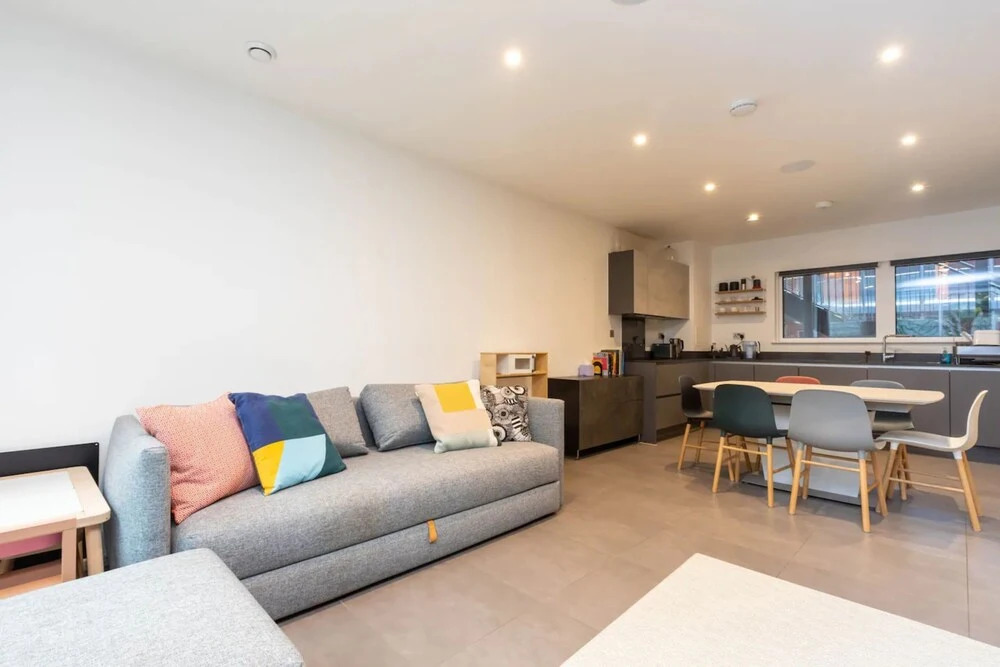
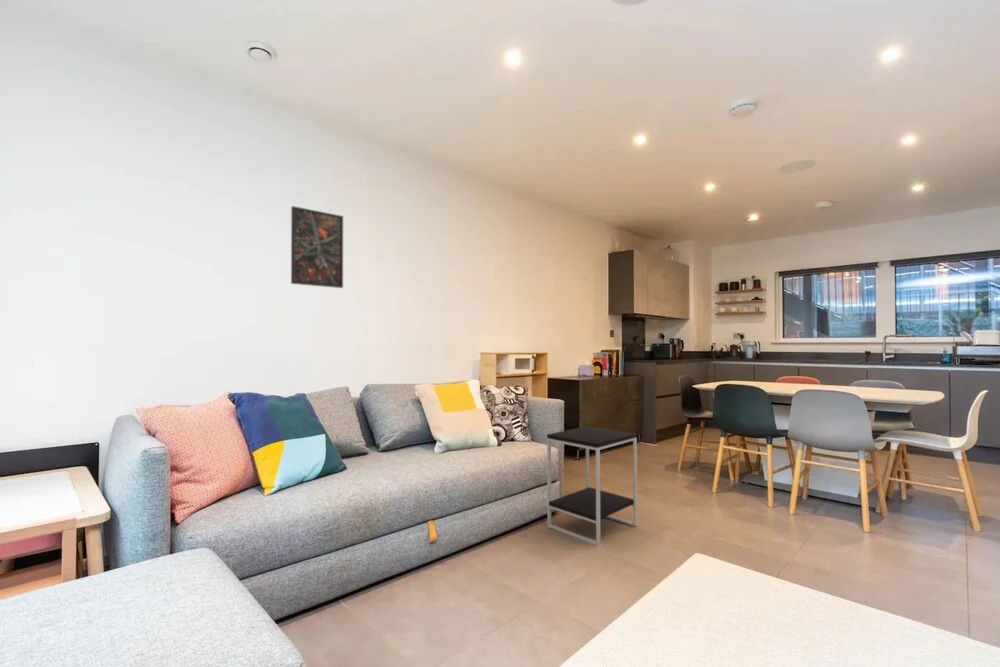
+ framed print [290,205,344,289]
+ side table [546,425,638,547]
